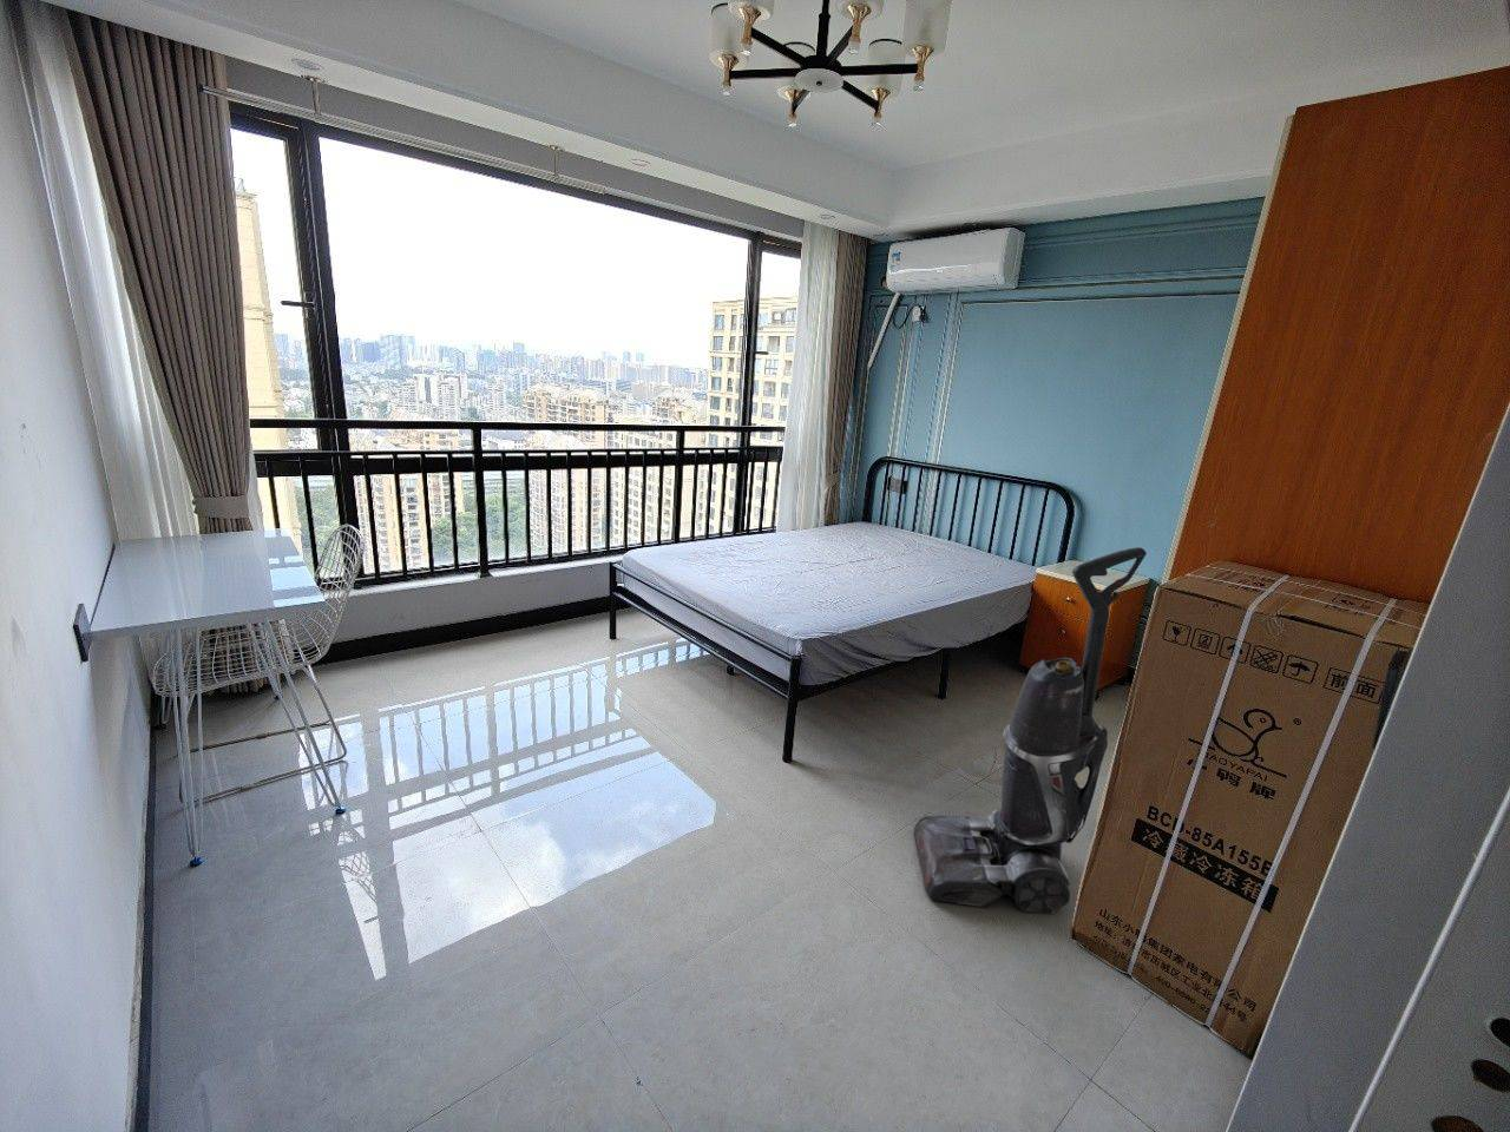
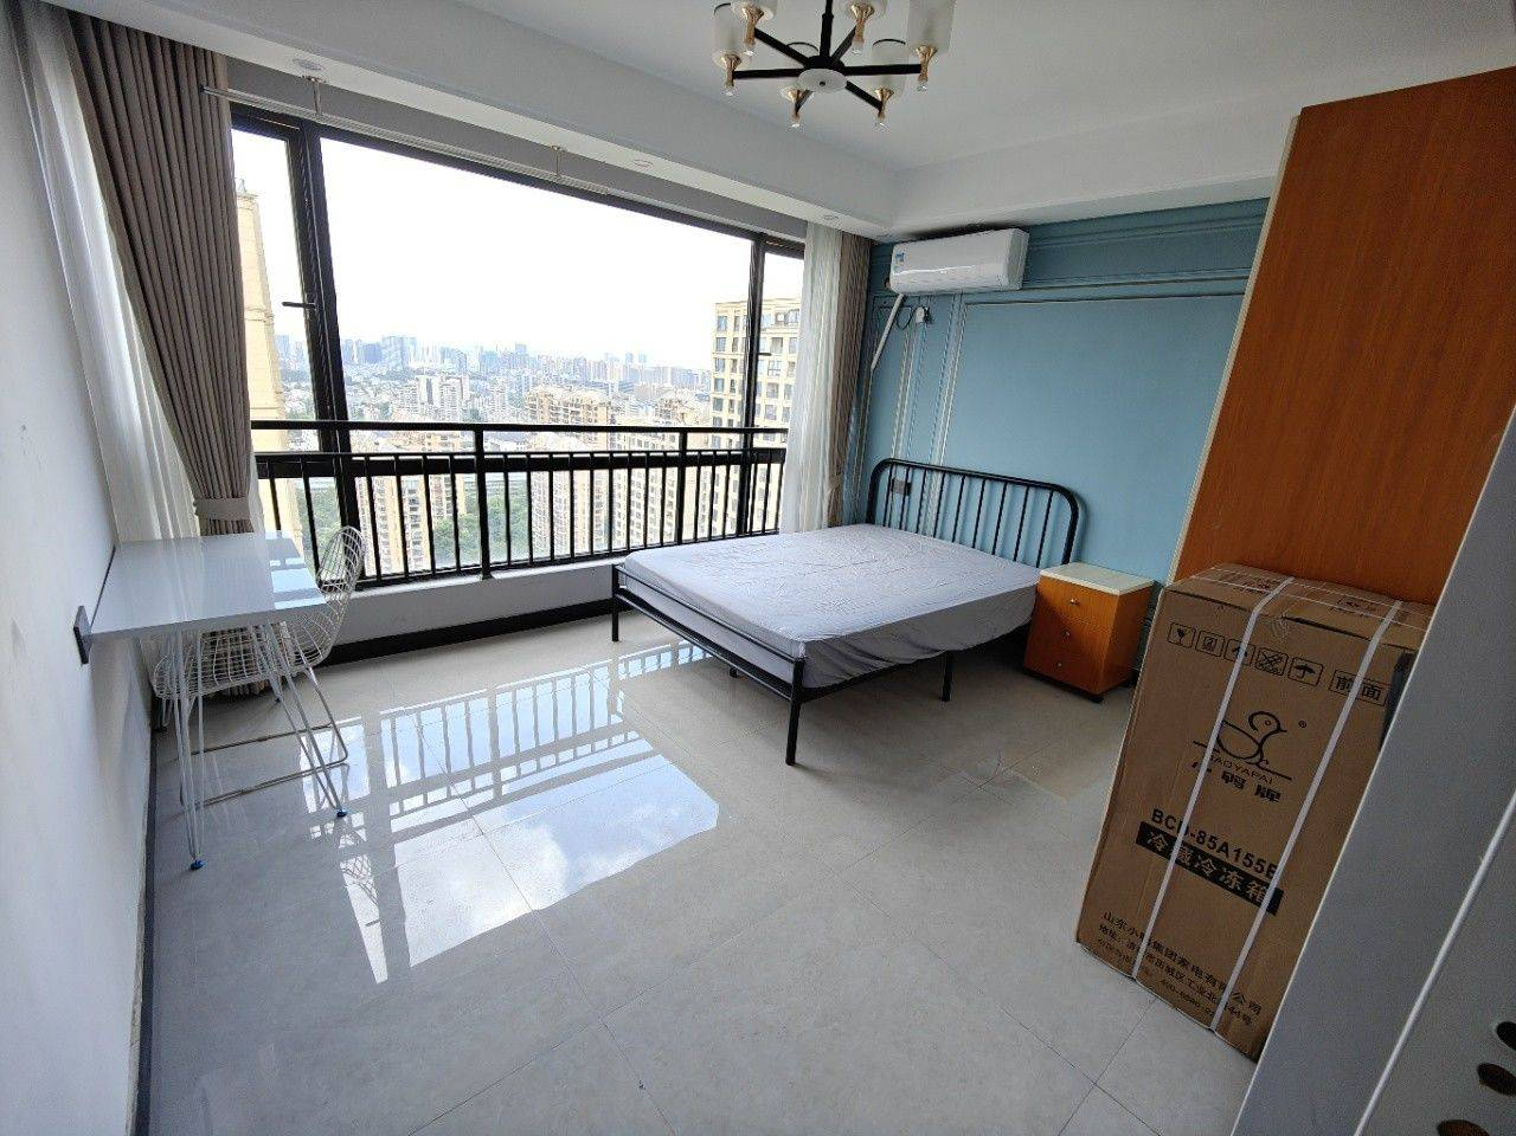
- vacuum cleaner [913,546,1147,916]
